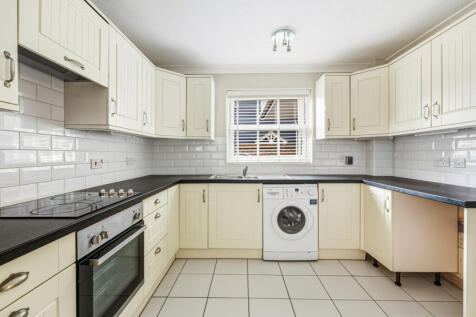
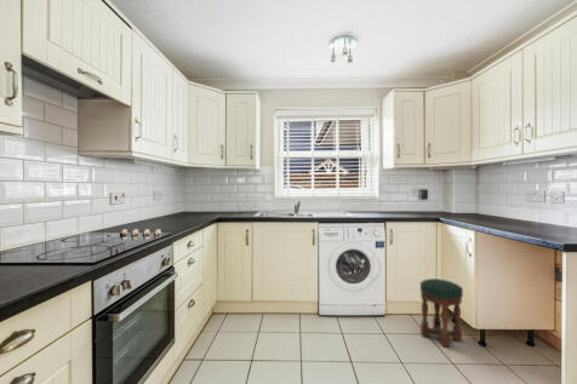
+ stool [419,277,464,349]
